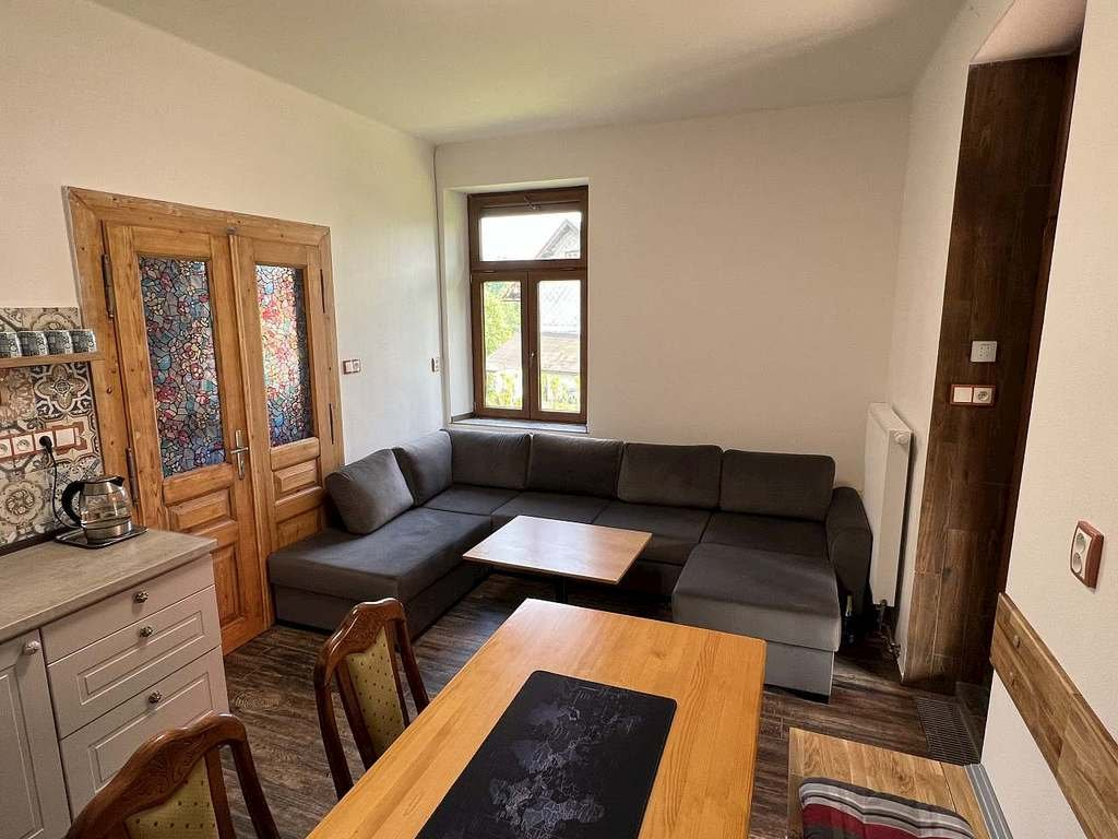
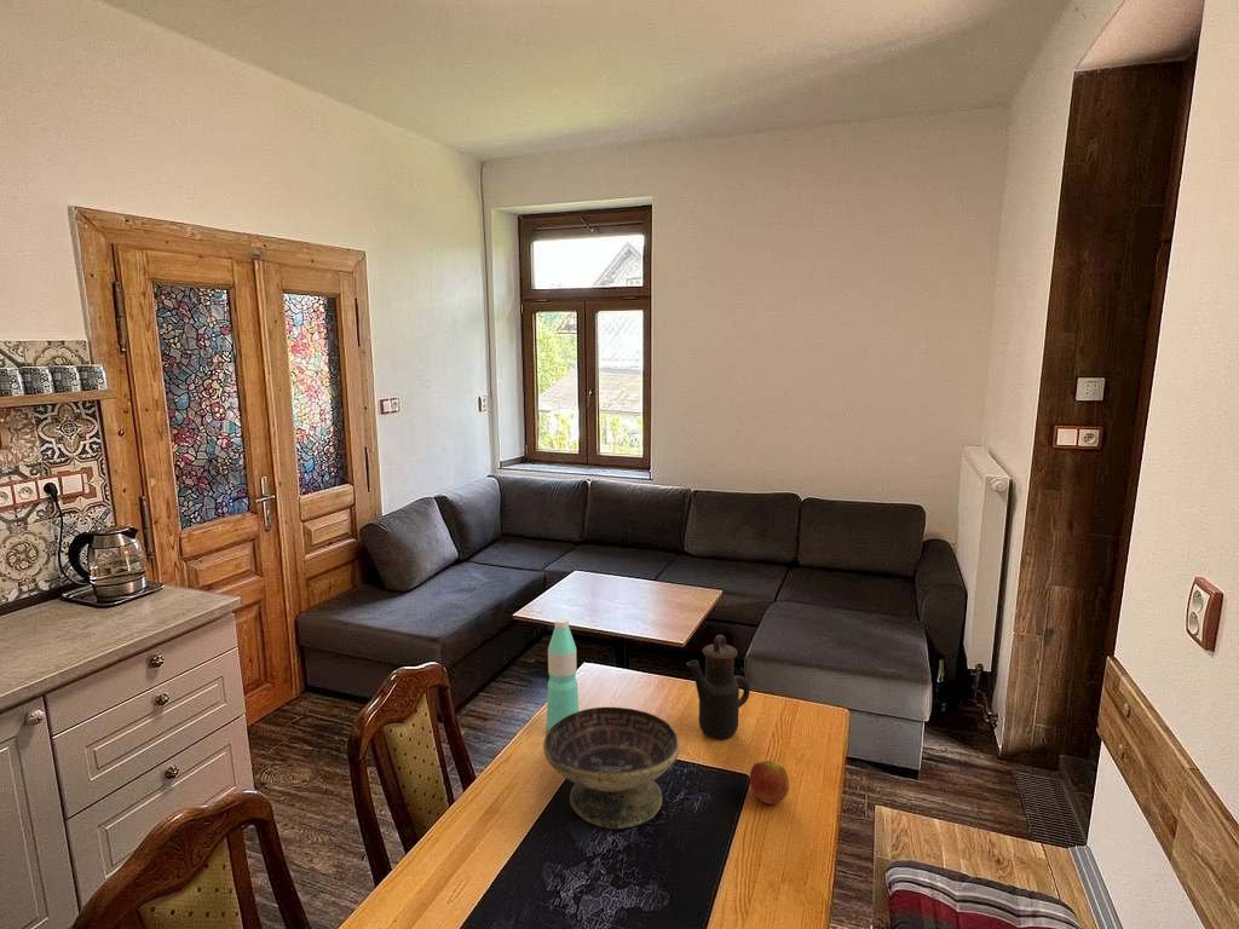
+ decorative bowl [542,706,681,830]
+ teapot [685,634,750,740]
+ apple [749,760,790,804]
+ water bottle [546,616,580,732]
